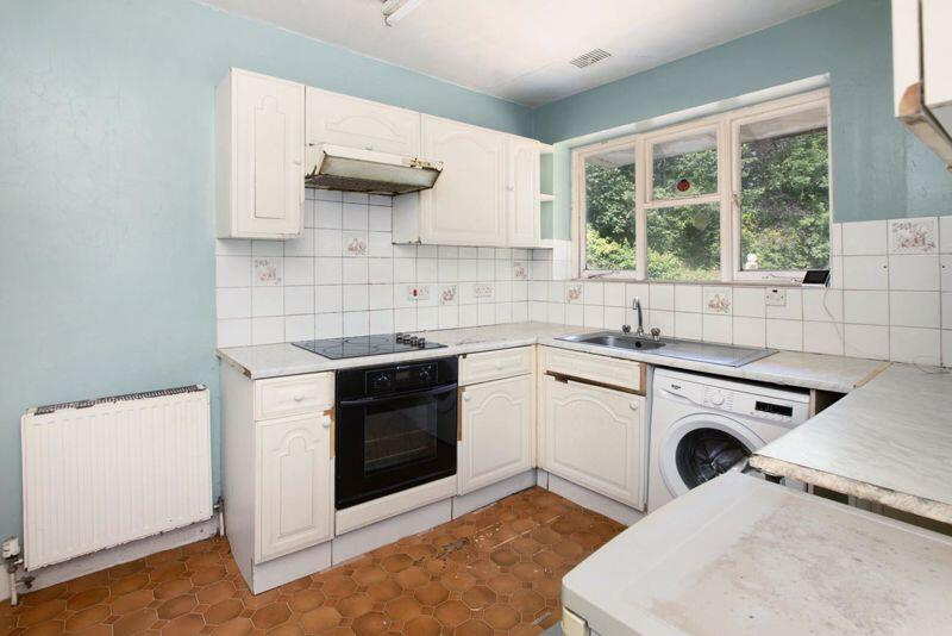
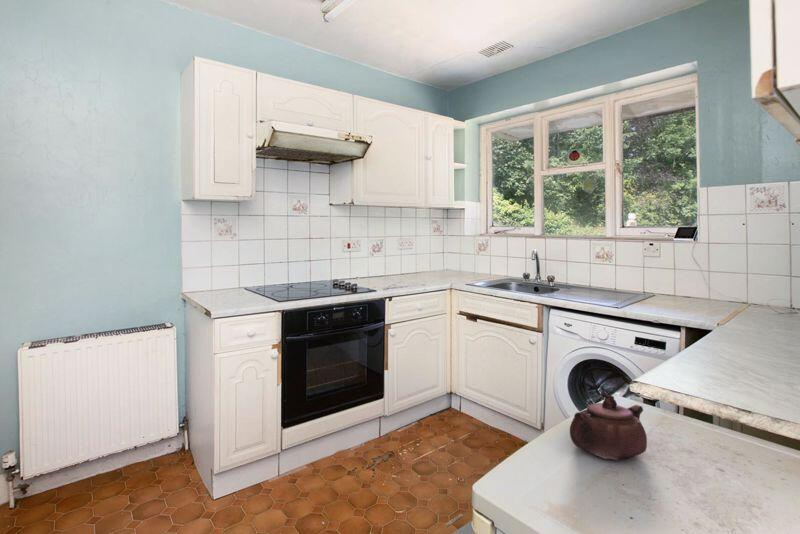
+ teapot [569,394,648,461]
